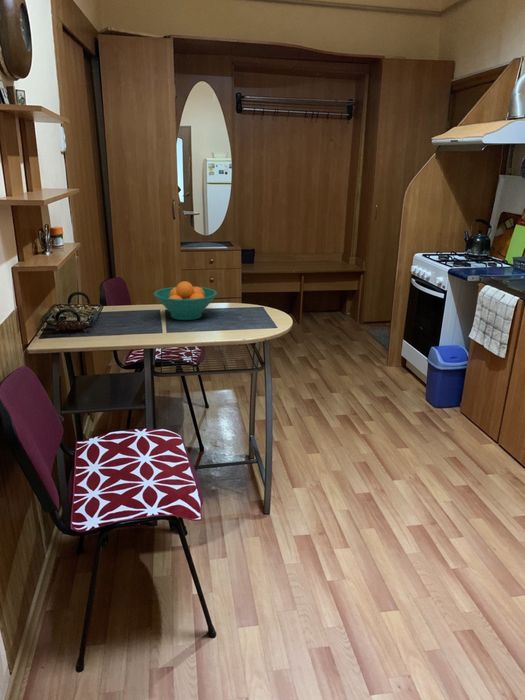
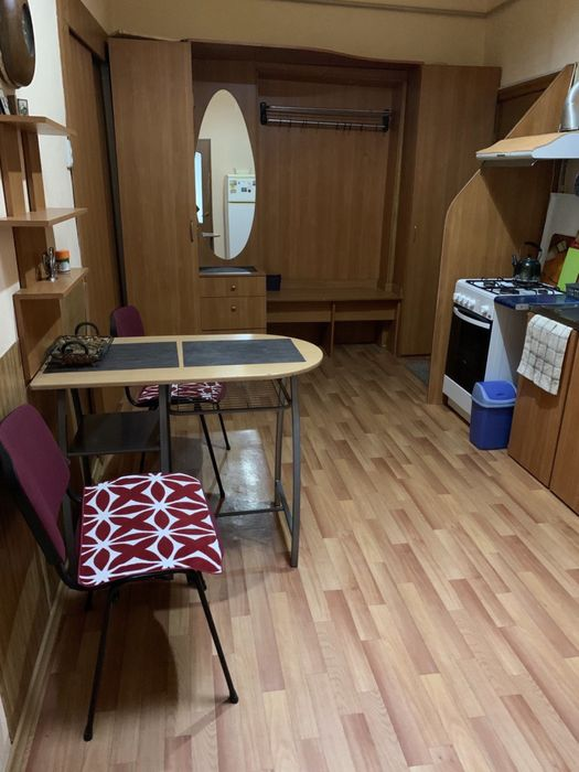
- fruit bowl [153,280,218,321]
